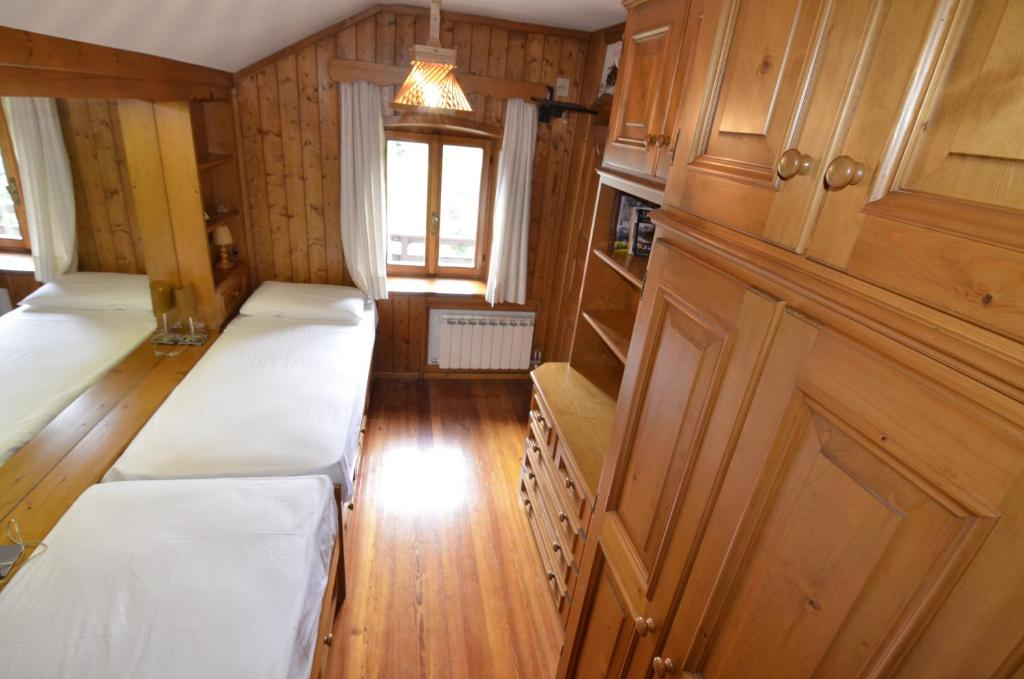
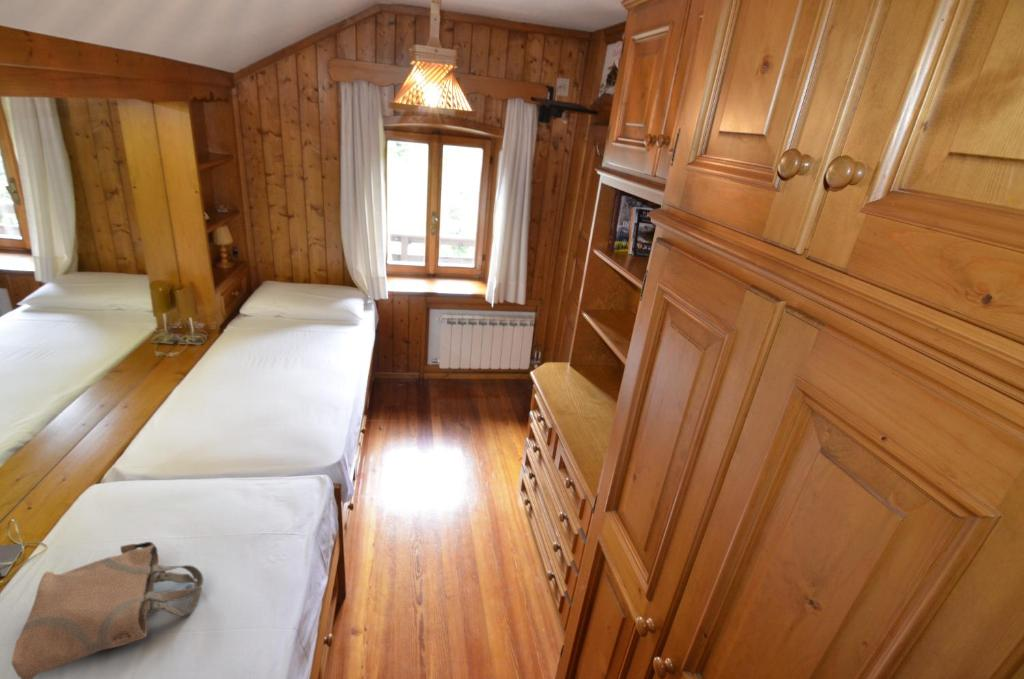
+ tote bag [10,541,204,679]
